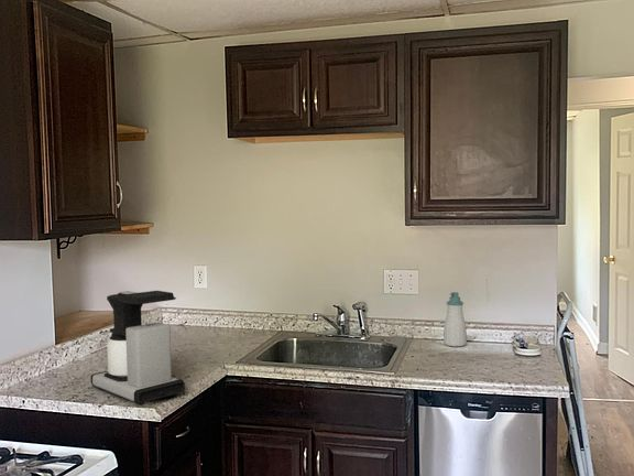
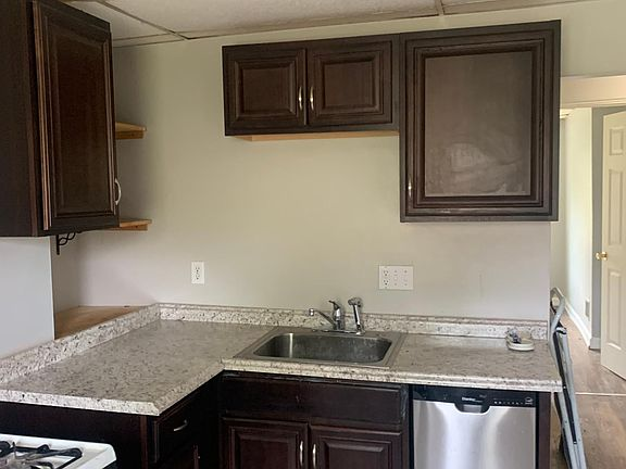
- soap bottle [442,291,468,347]
- coffee maker [89,290,186,407]
